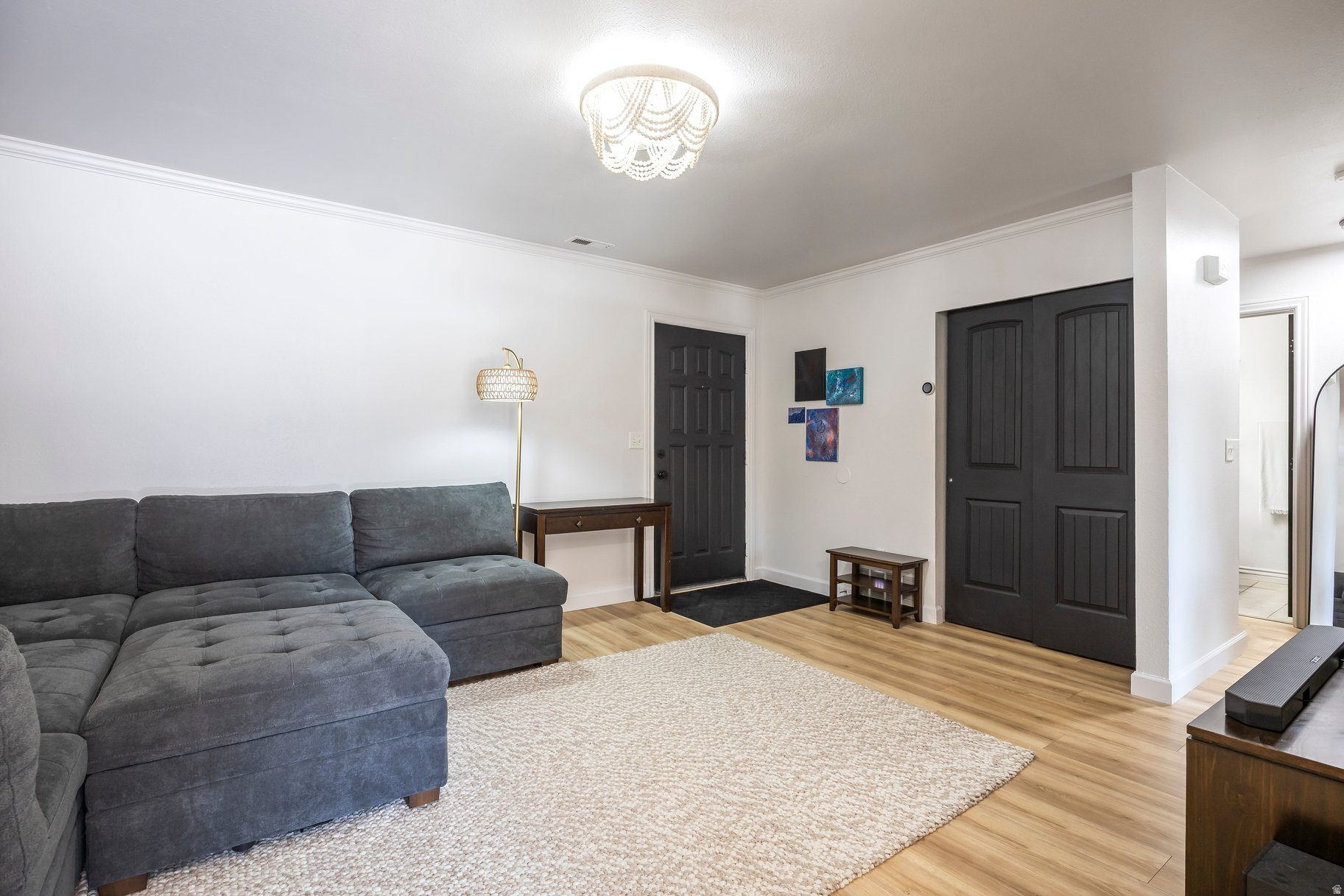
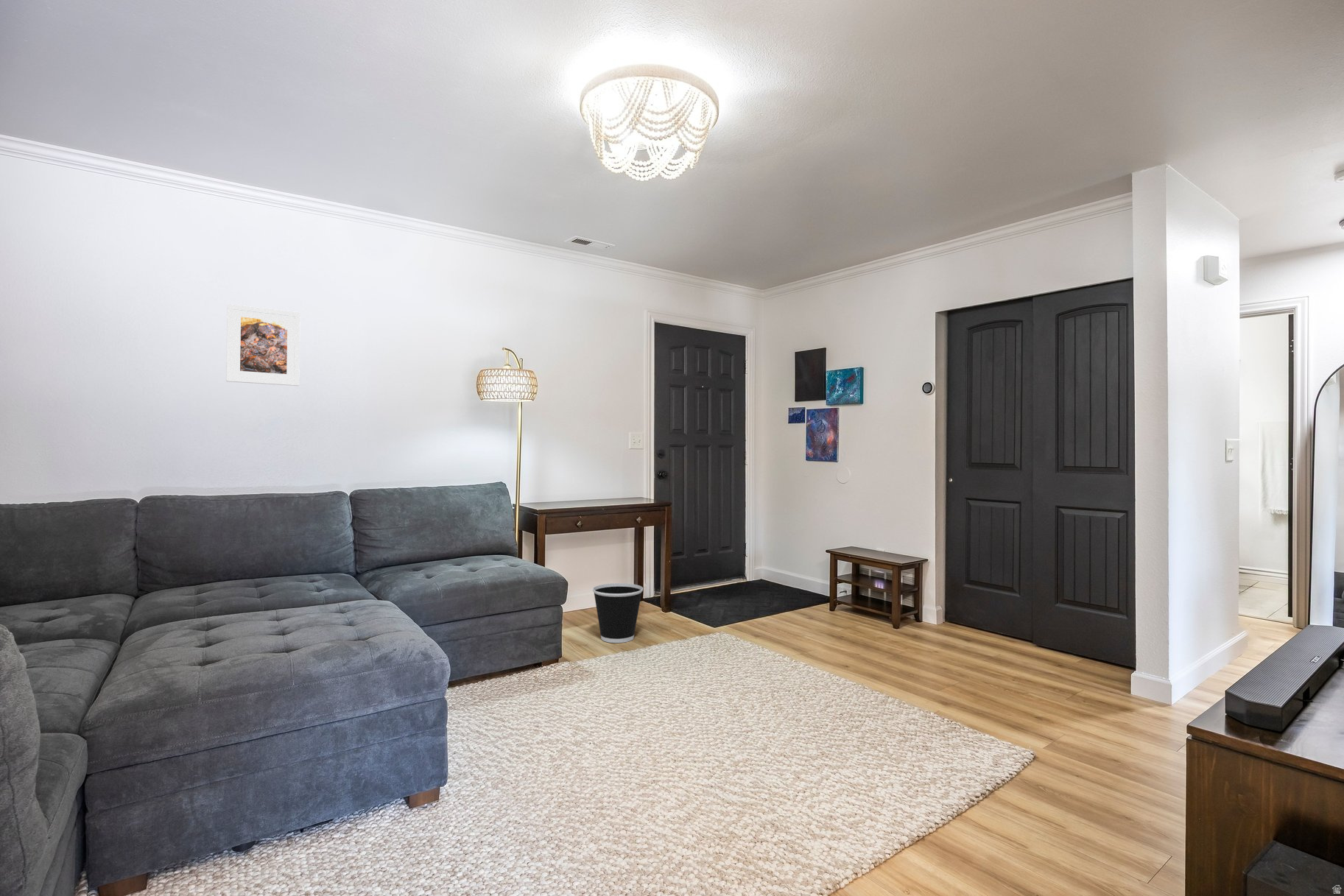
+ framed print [225,303,301,387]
+ wastebasket [592,582,644,643]
